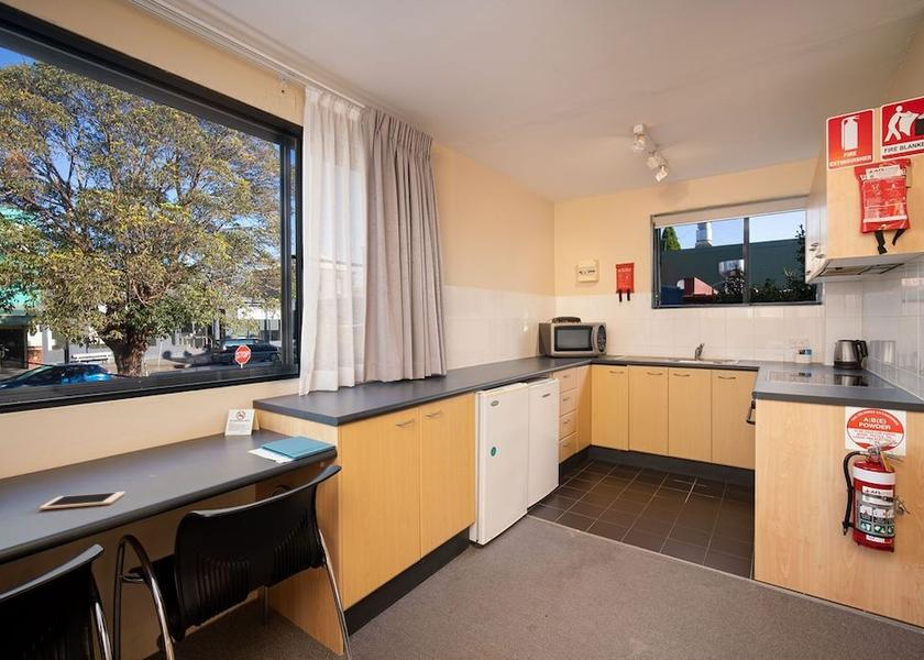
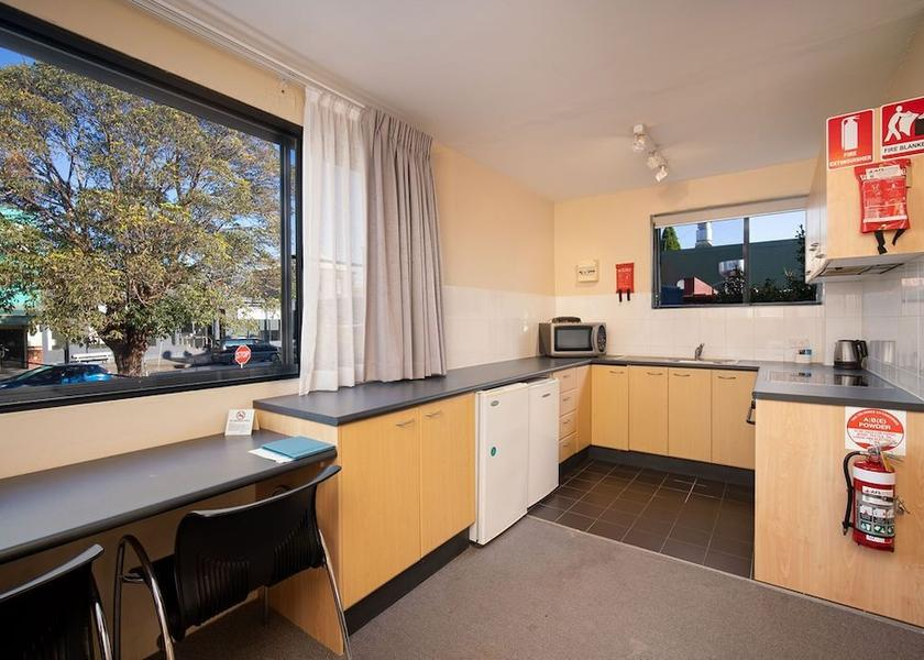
- cell phone [38,491,127,510]
